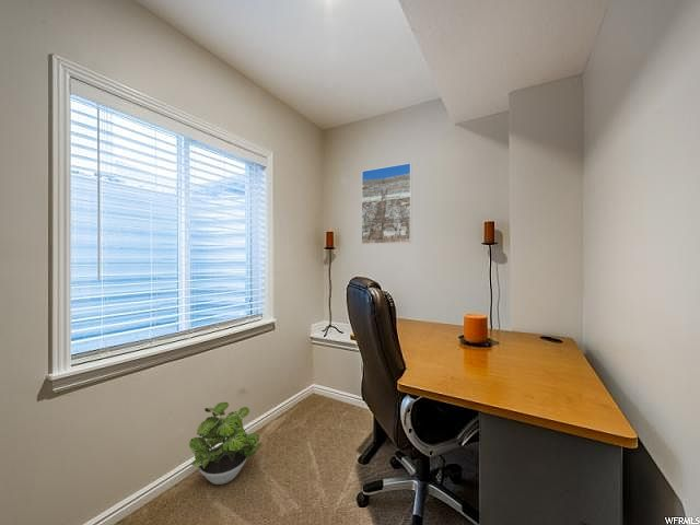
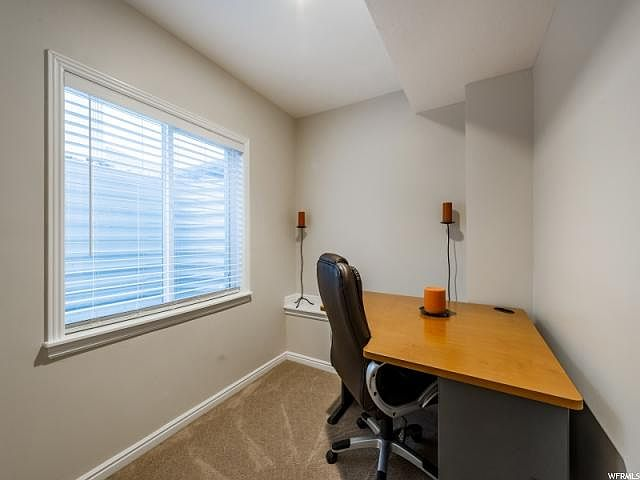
- potted plant [188,401,261,486]
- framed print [361,162,413,245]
